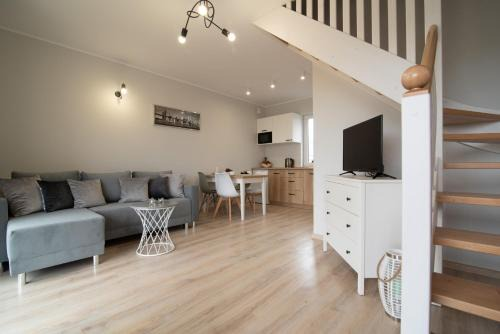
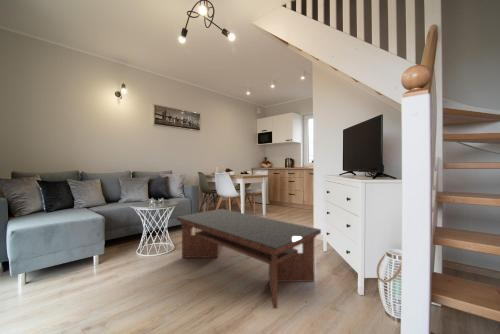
+ coffee table [176,208,322,310]
